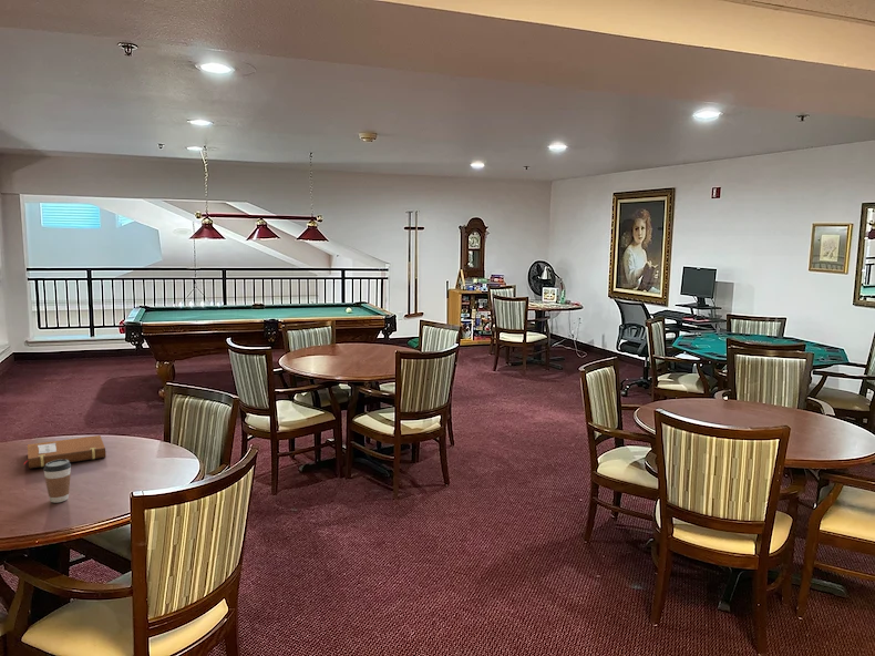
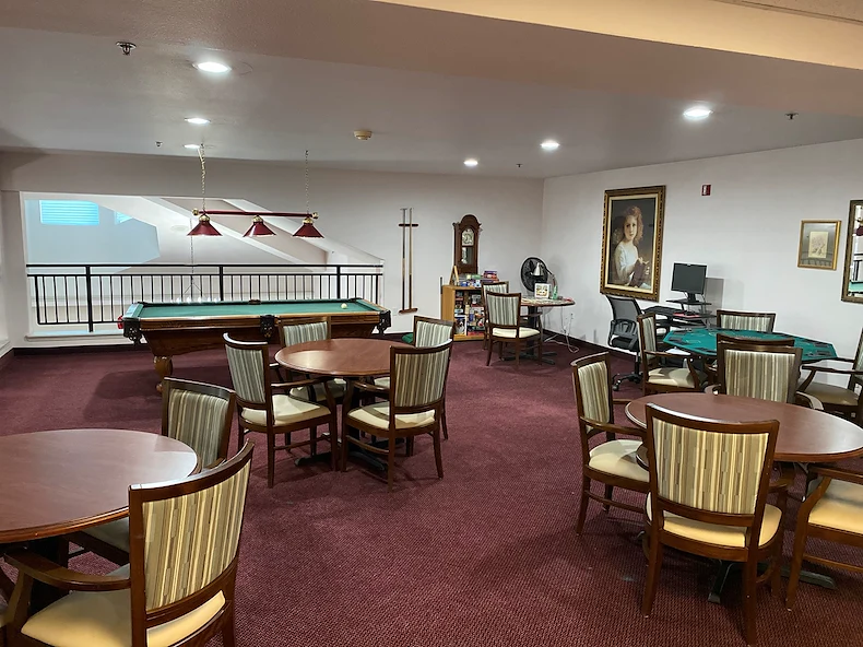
- notebook [23,434,107,470]
- coffee cup [42,459,72,504]
